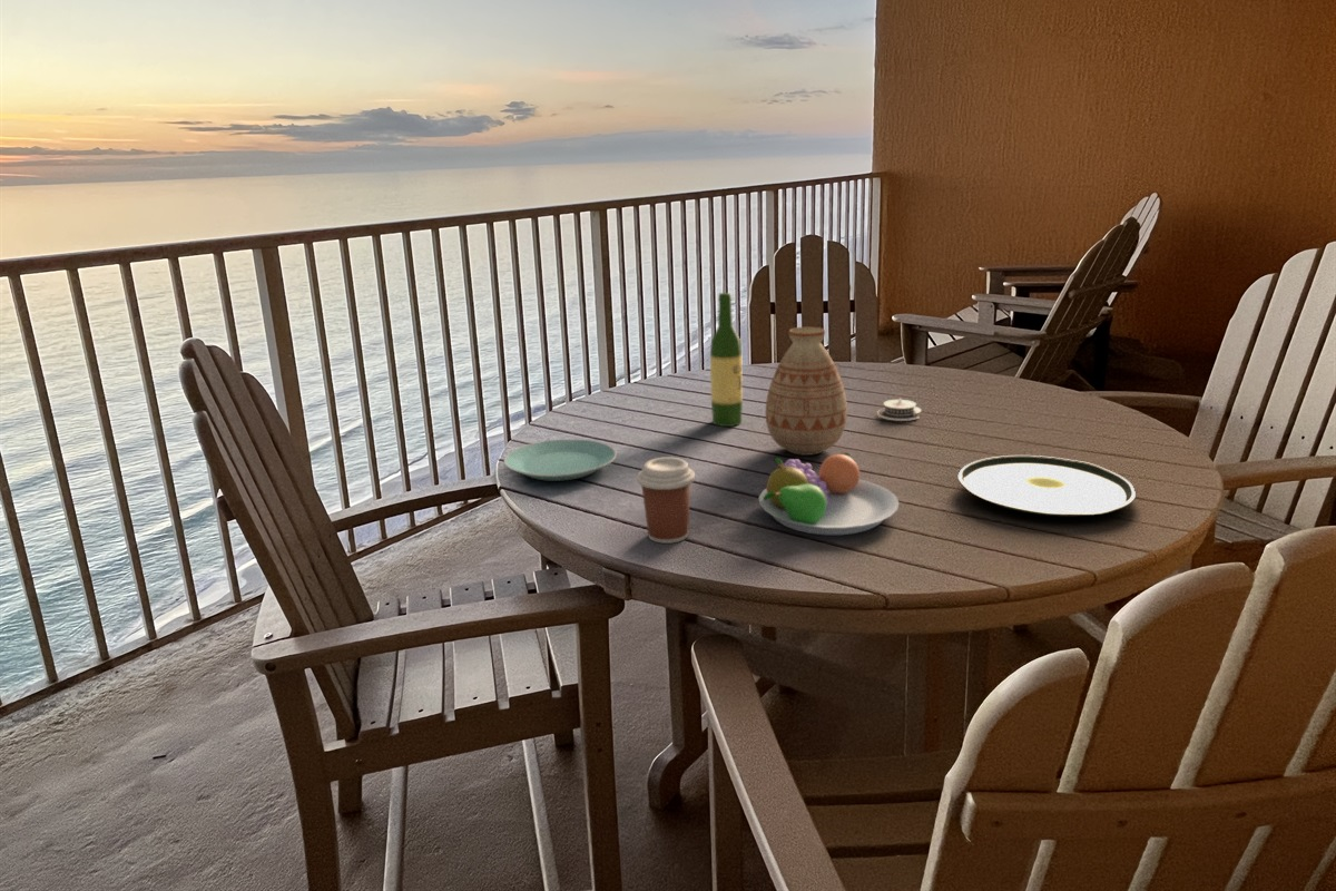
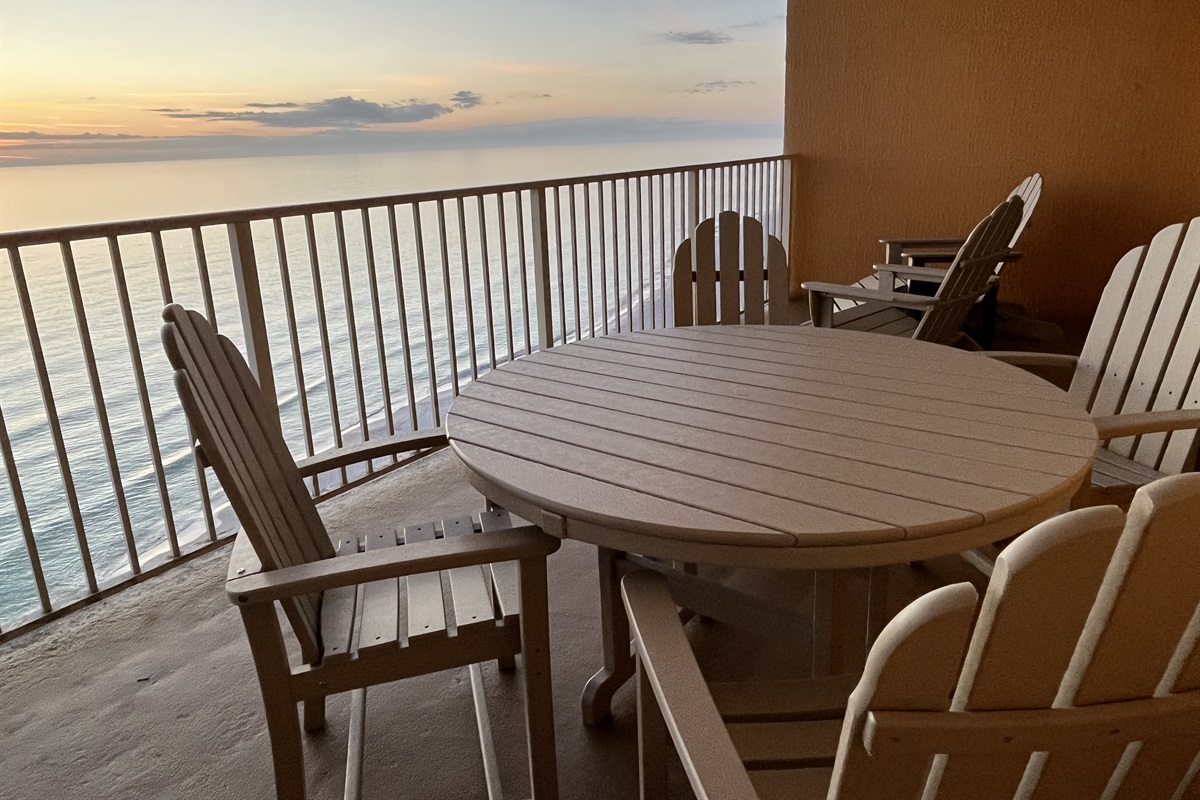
- architectural model [876,395,923,422]
- wine bottle [709,292,744,428]
- vase [765,326,848,457]
- plate [956,454,1137,518]
- fruit bowl [758,452,901,536]
- coffee cup [636,457,696,545]
- plate [503,439,618,482]
